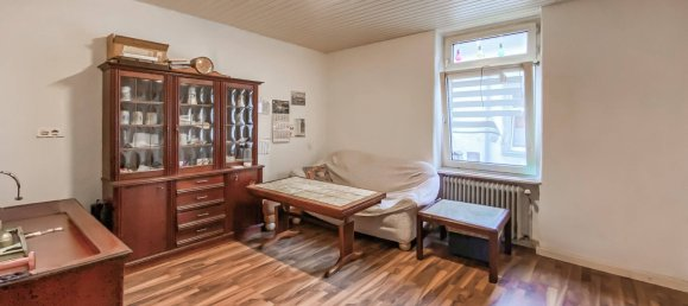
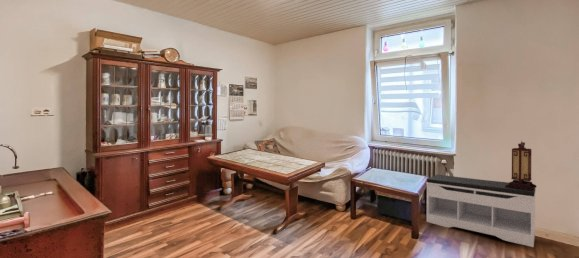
+ lantern [505,140,538,191]
+ bench [425,174,537,248]
